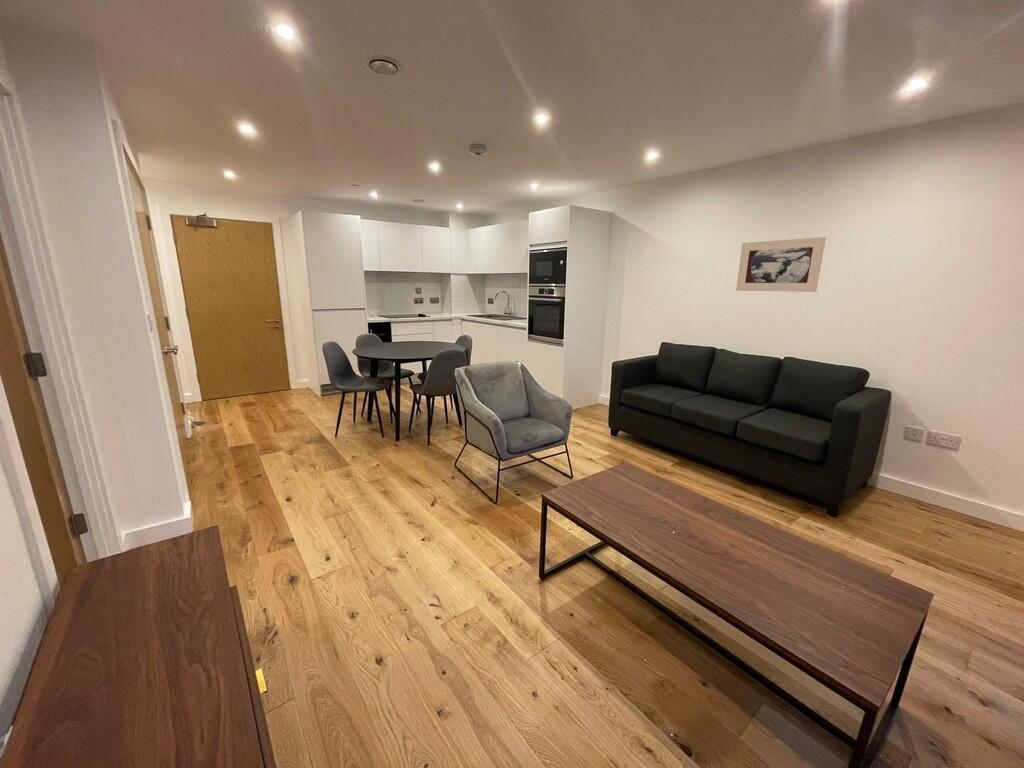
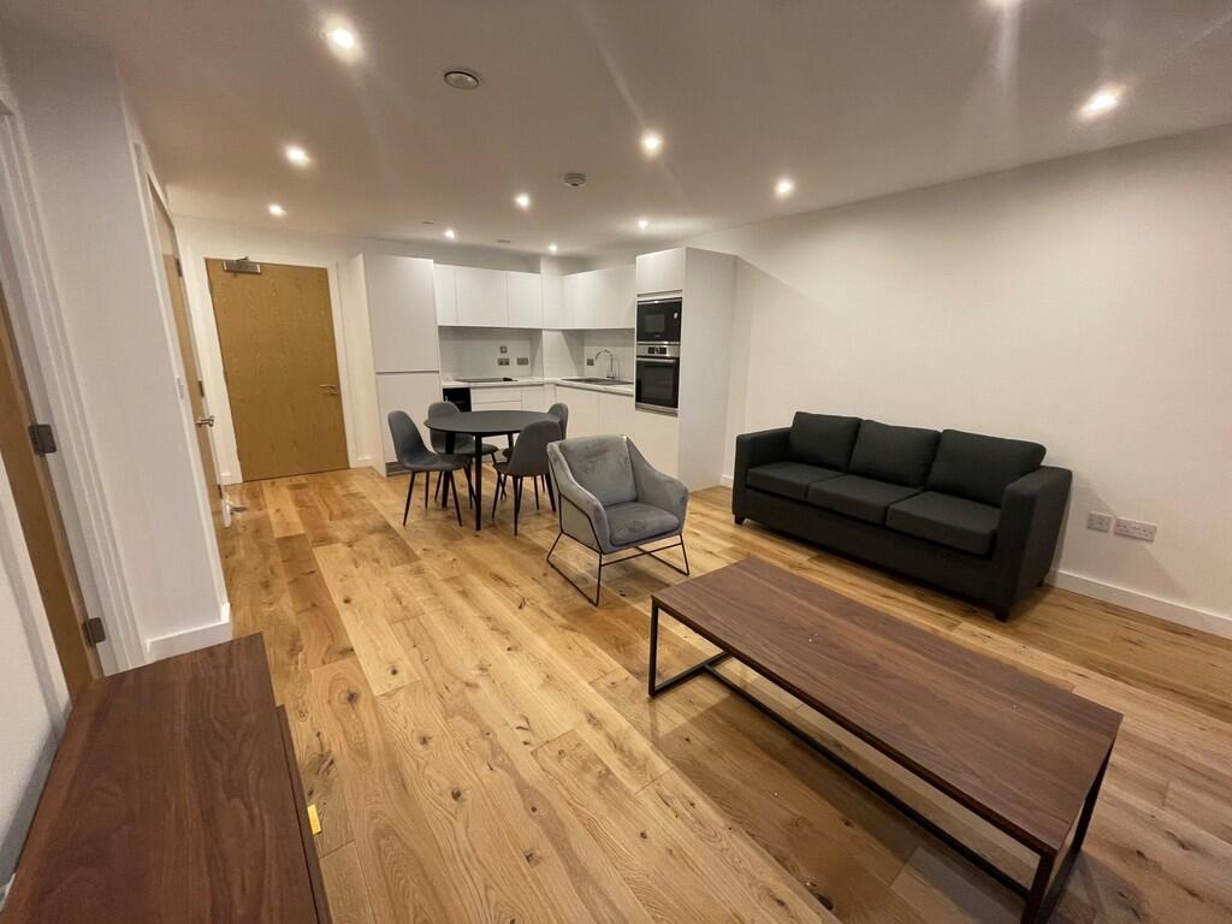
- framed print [735,236,827,293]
